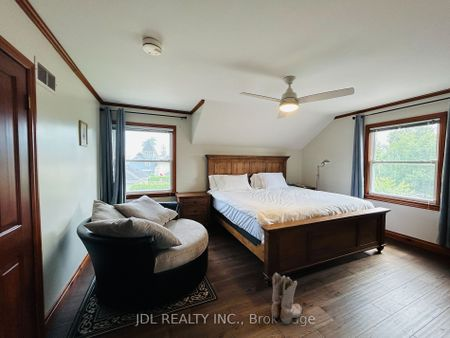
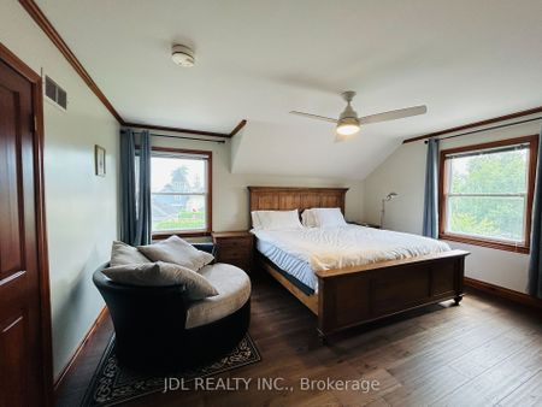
- boots [271,272,304,325]
